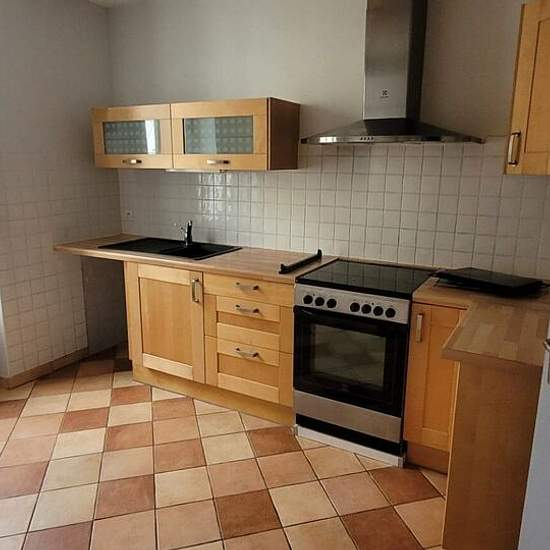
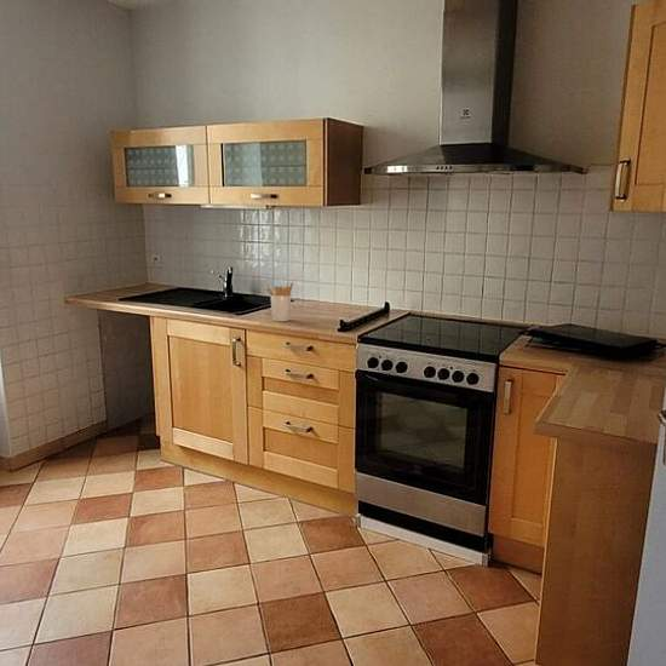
+ utensil holder [265,281,294,322]
